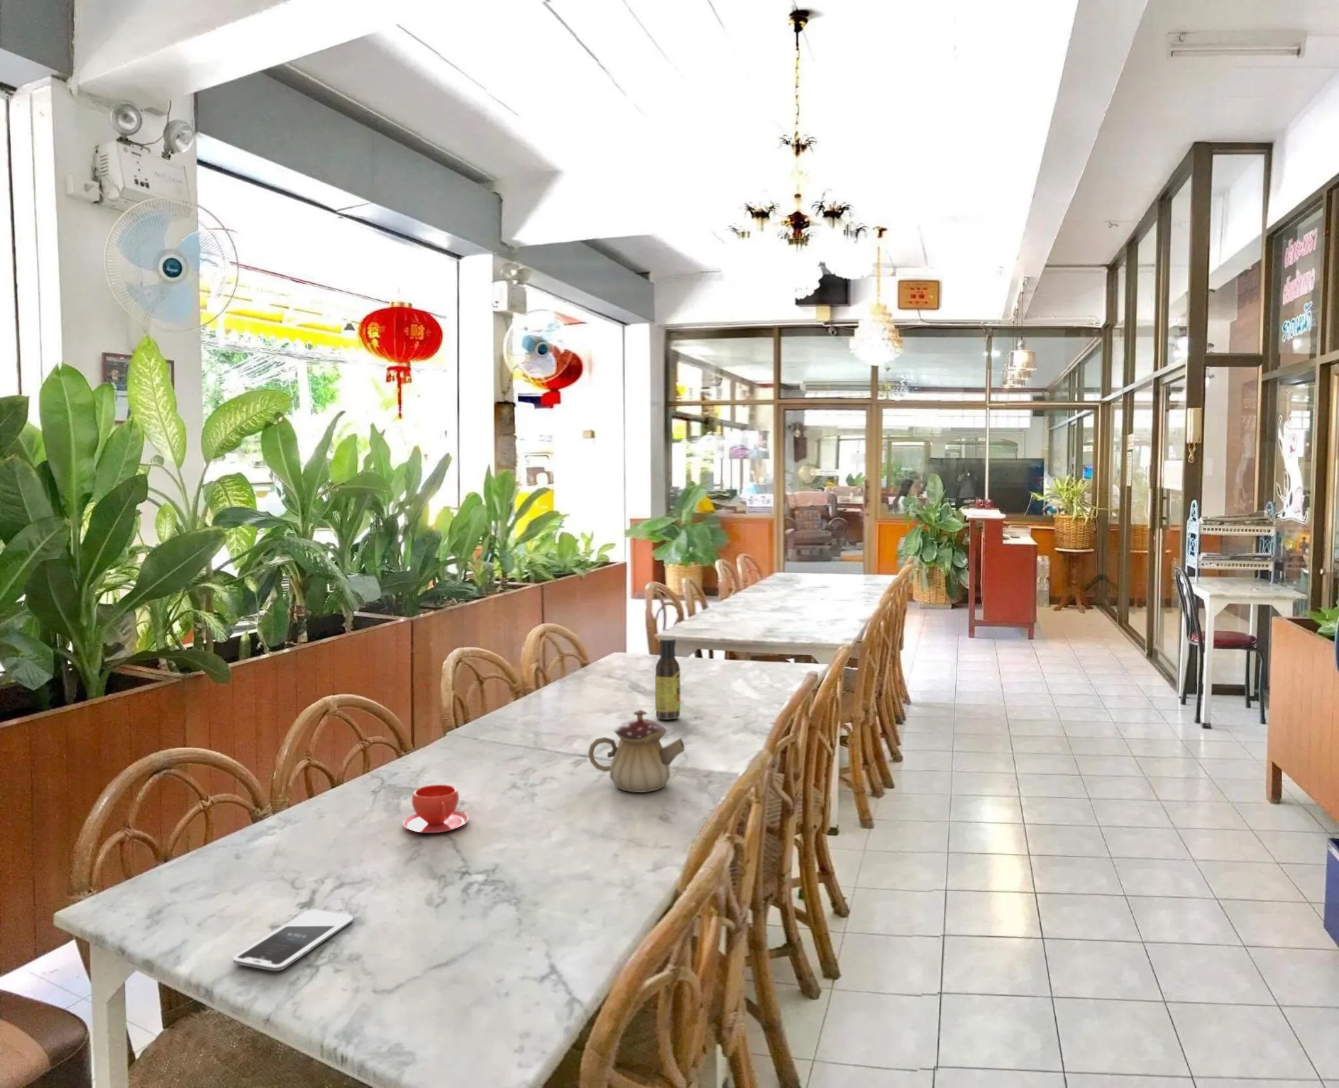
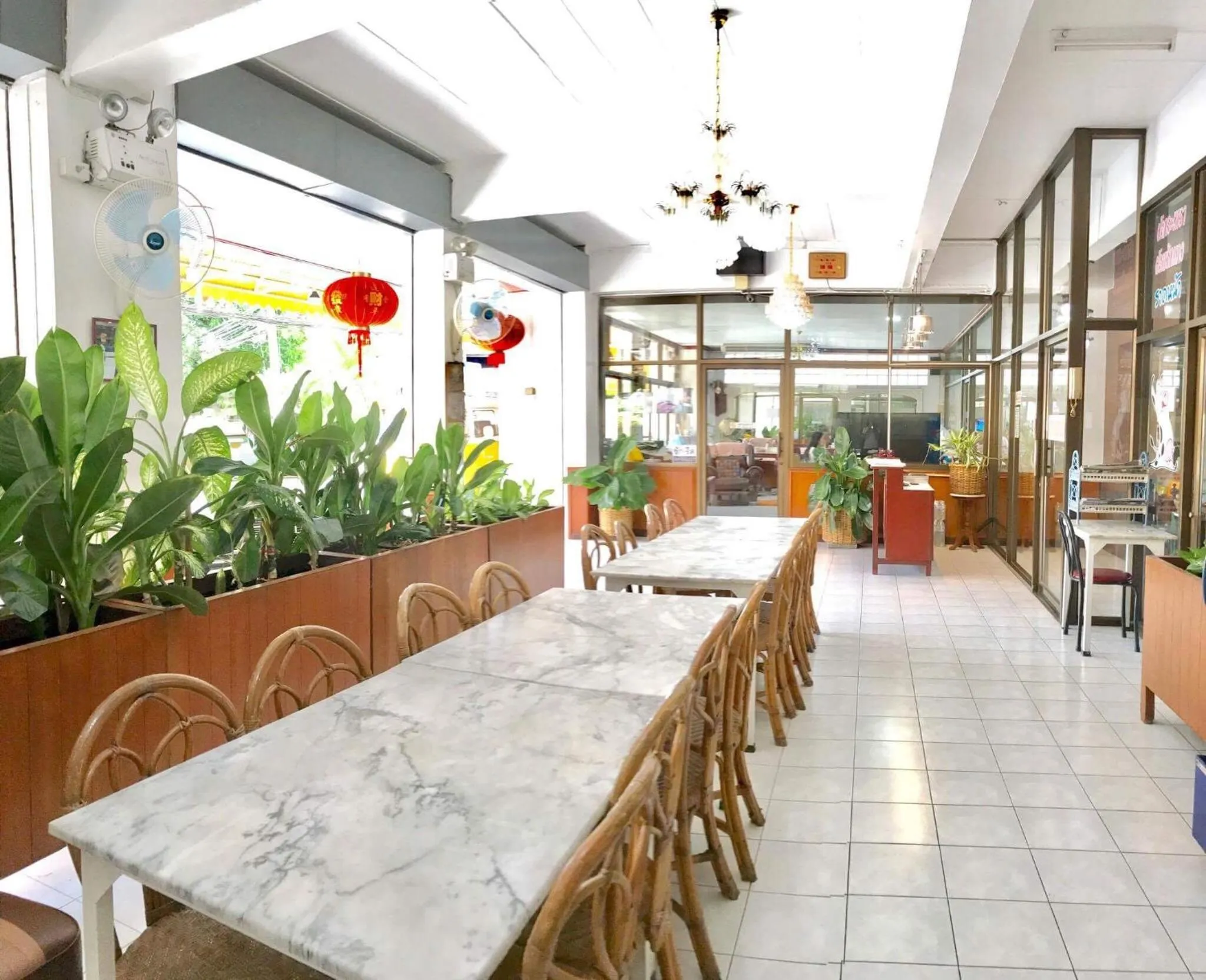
- teacup [402,784,470,834]
- teapot [587,708,685,793]
- sauce bottle [654,637,682,721]
- smartphone [232,909,354,971]
